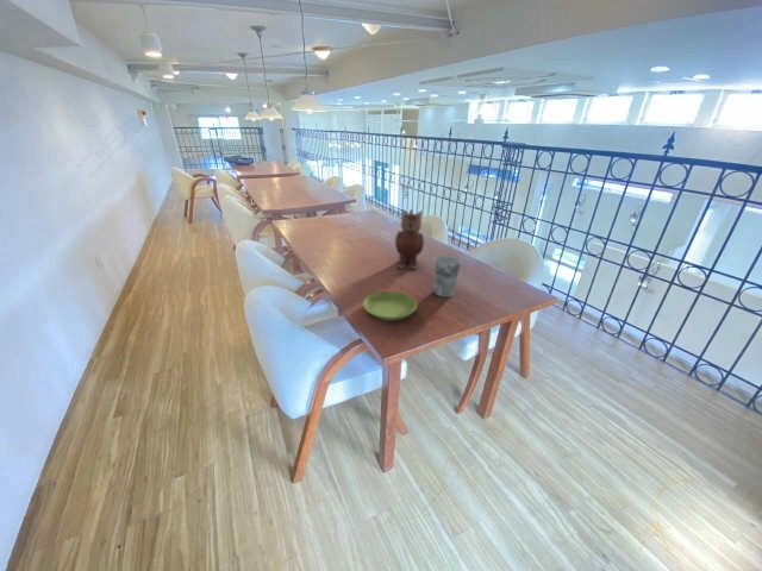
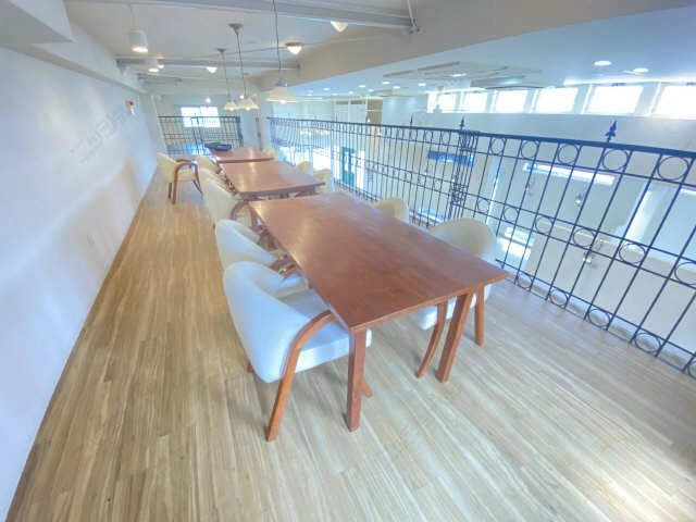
- cup [433,255,462,299]
- saucer [362,290,419,322]
- teapot [394,208,425,270]
